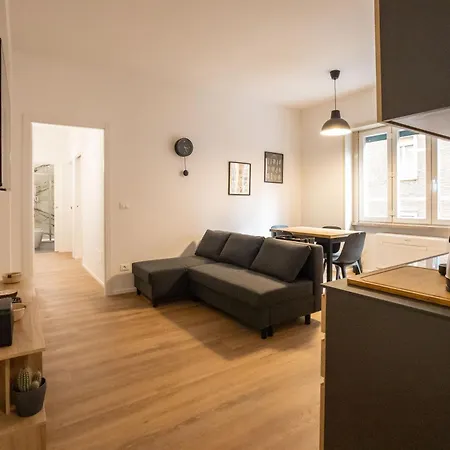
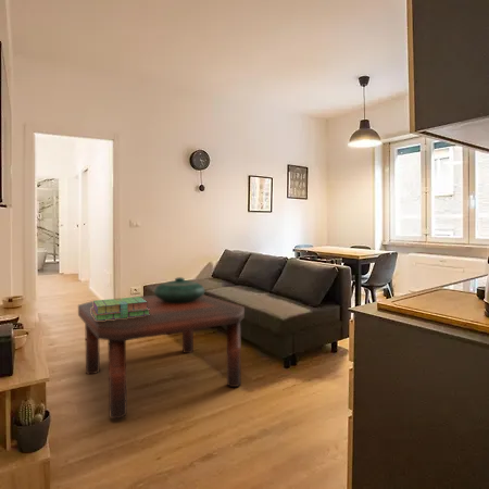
+ coffee table [77,294,246,419]
+ stack of books [91,296,150,321]
+ decorative bowl [153,276,206,303]
